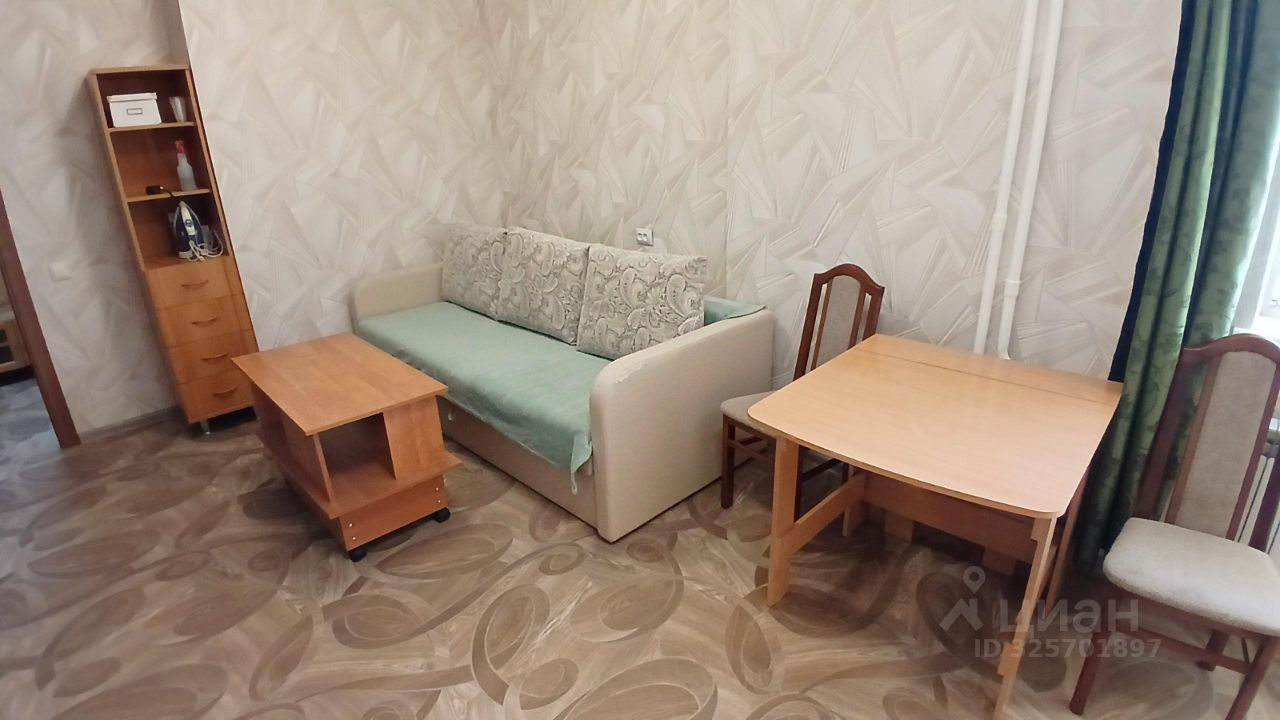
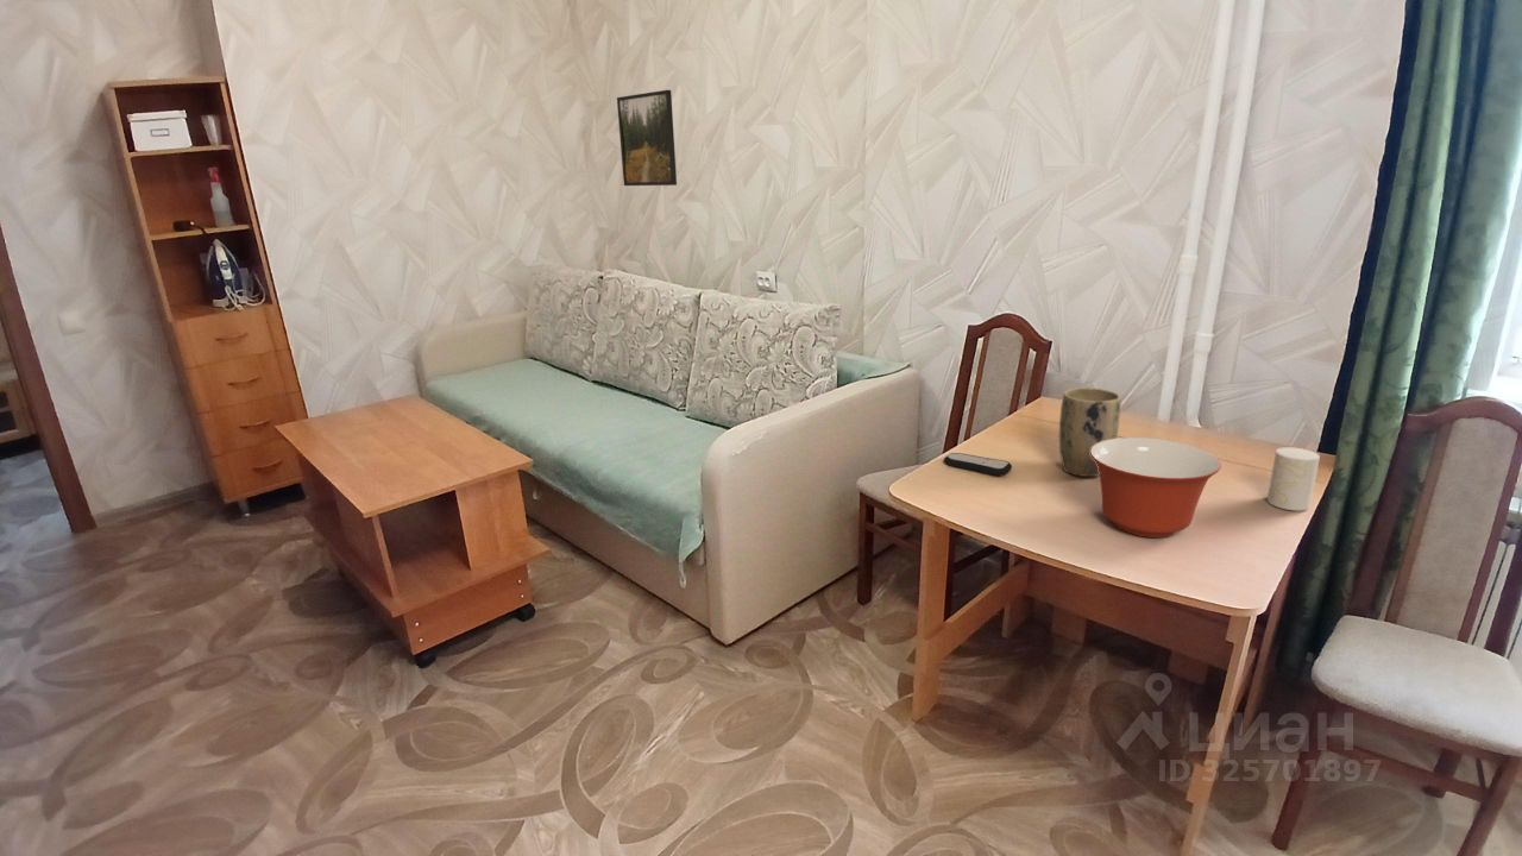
+ remote control [943,452,1013,477]
+ mixing bowl [1090,436,1222,539]
+ cup [1266,446,1321,511]
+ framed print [616,89,678,187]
+ plant pot [1058,386,1122,478]
